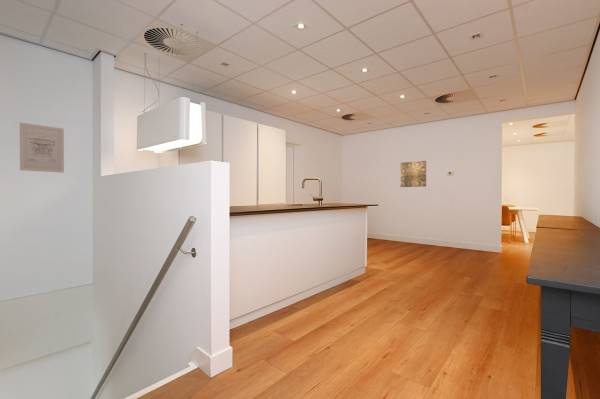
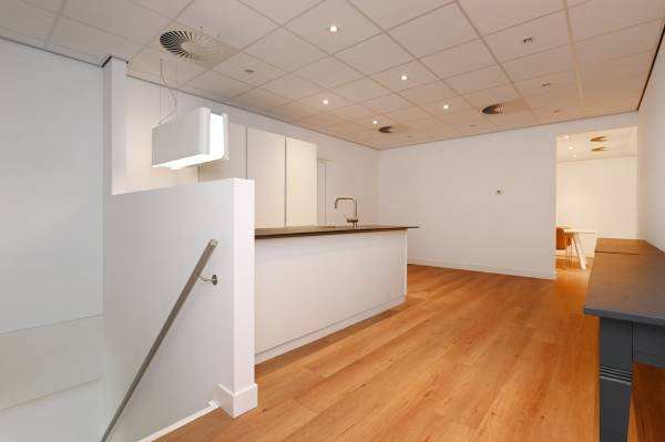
- wall art [399,160,427,188]
- wall art [19,122,65,173]
